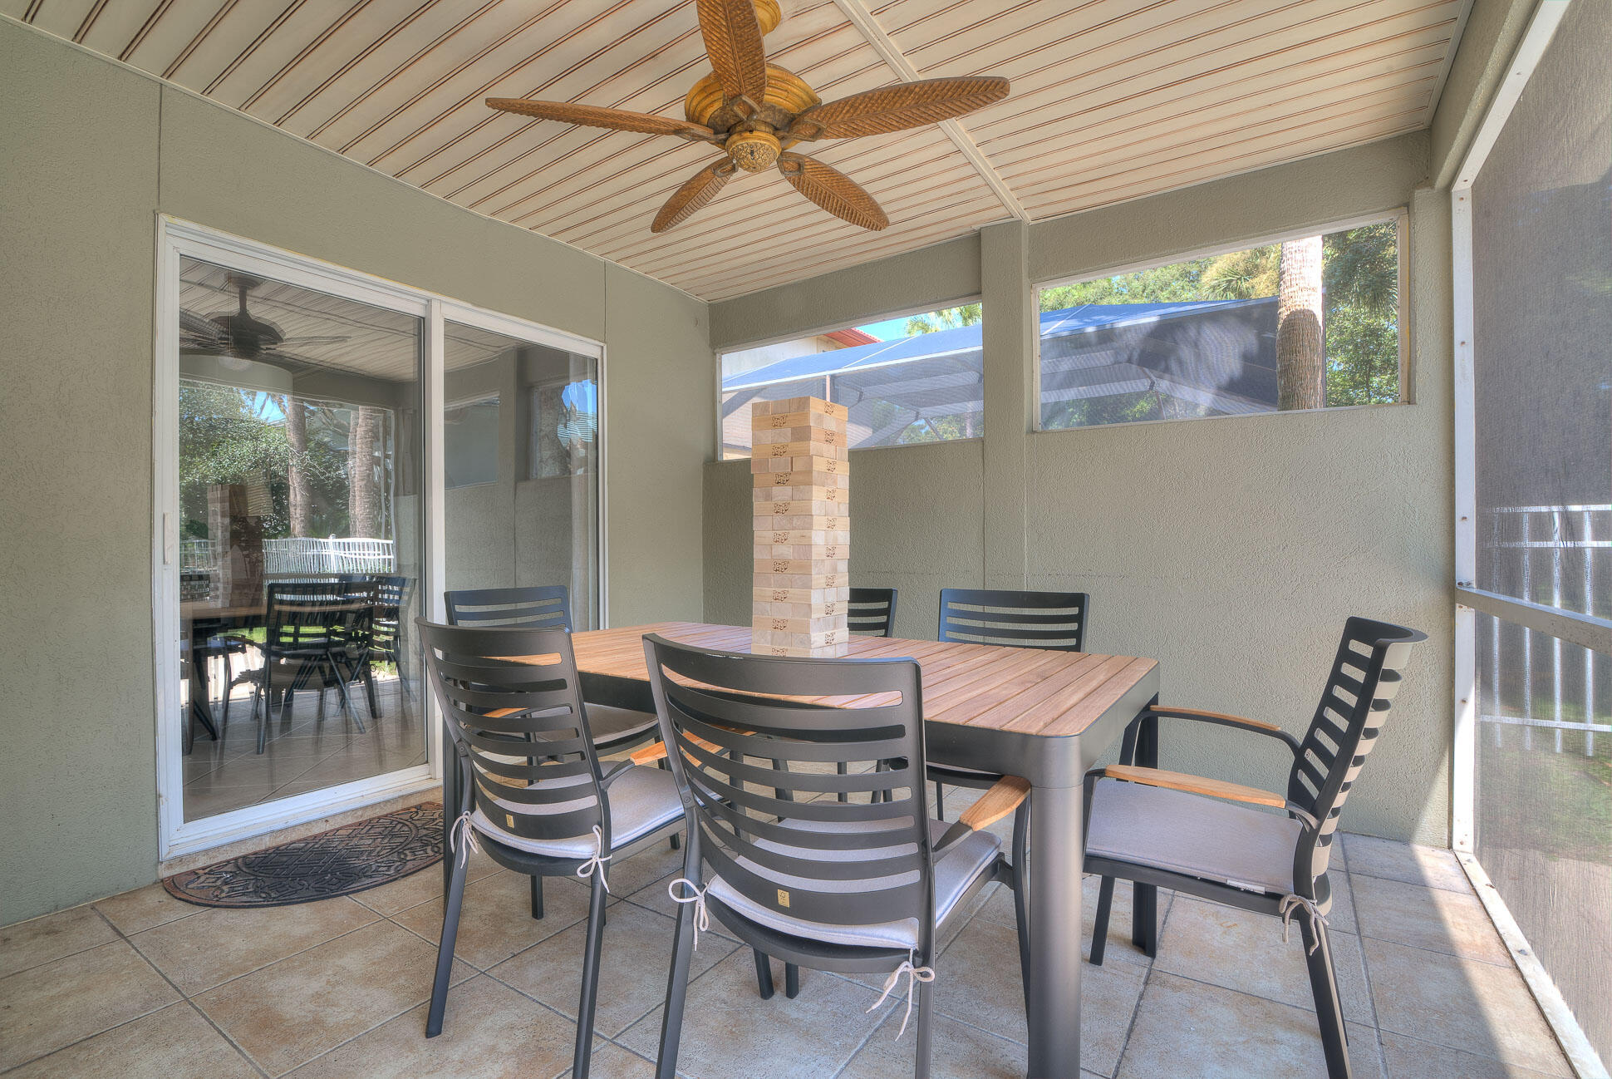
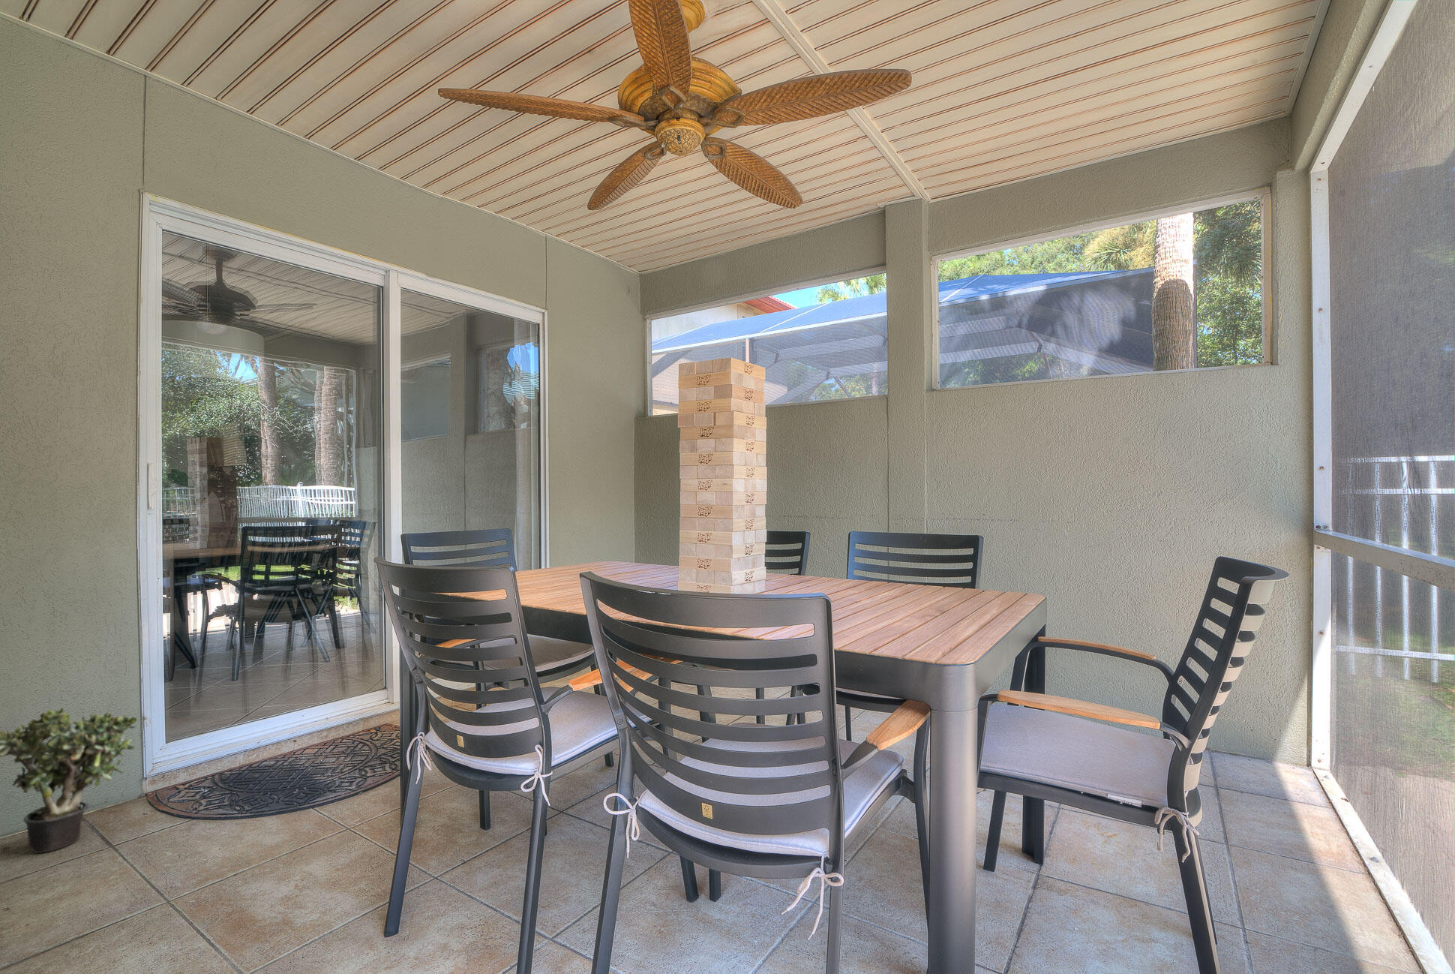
+ potted plant [0,707,138,854]
